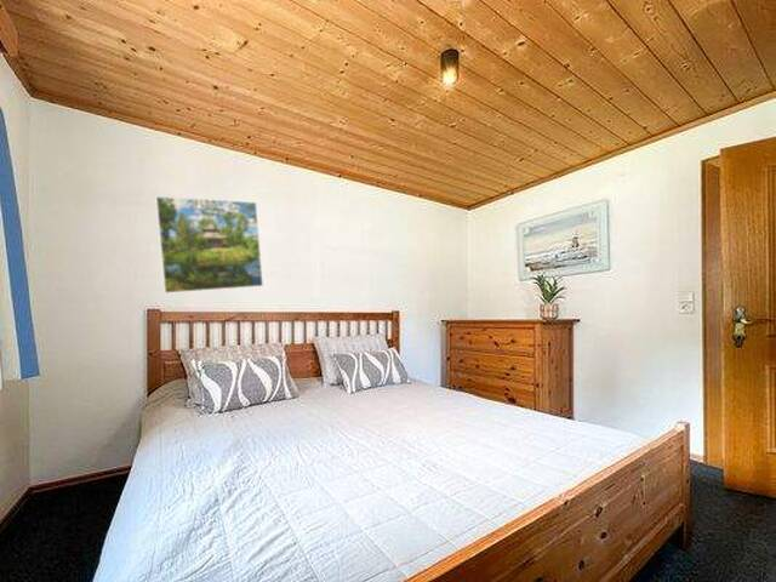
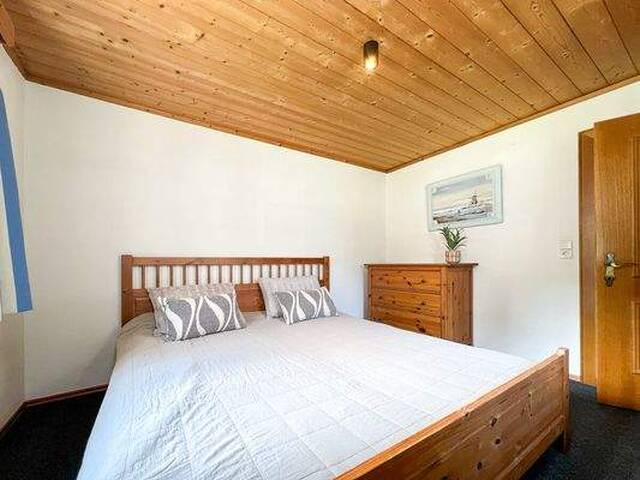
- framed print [154,195,264,295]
